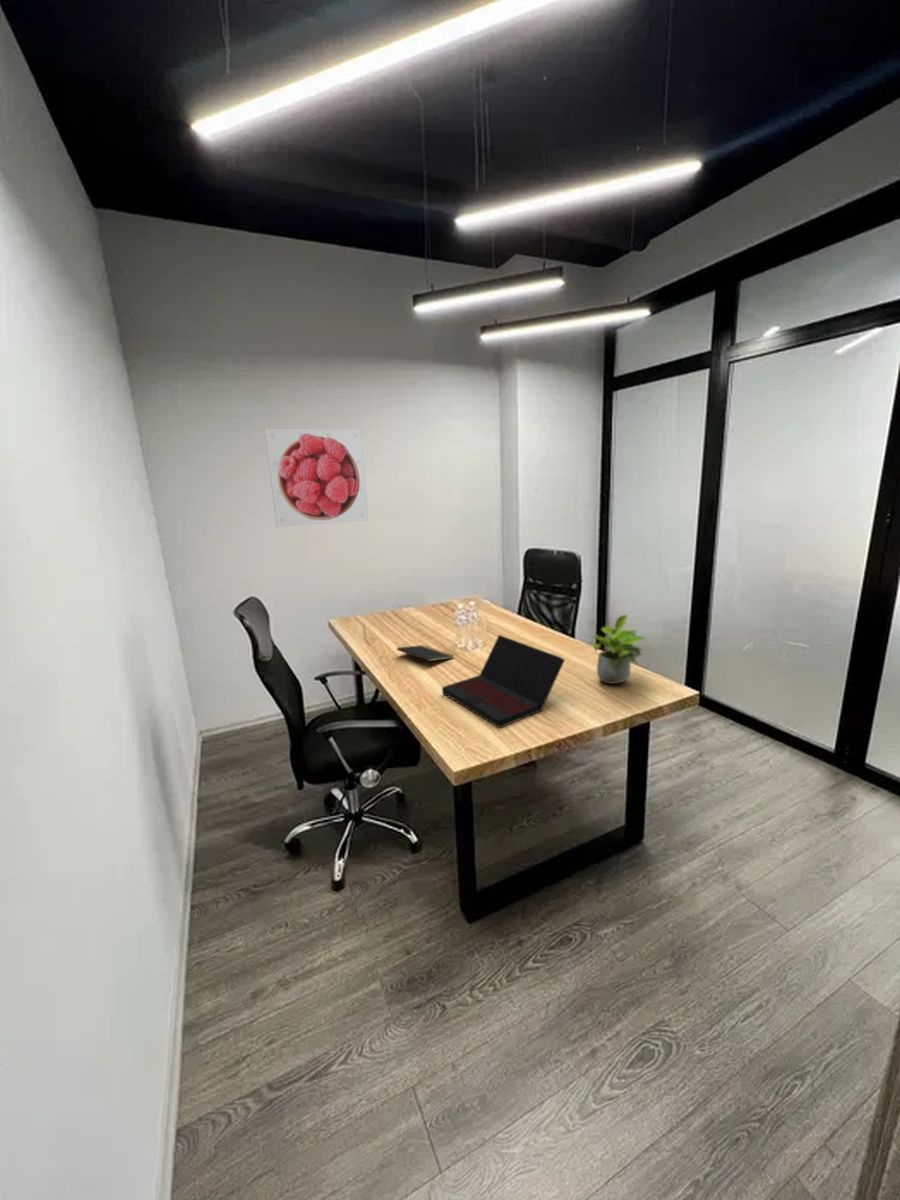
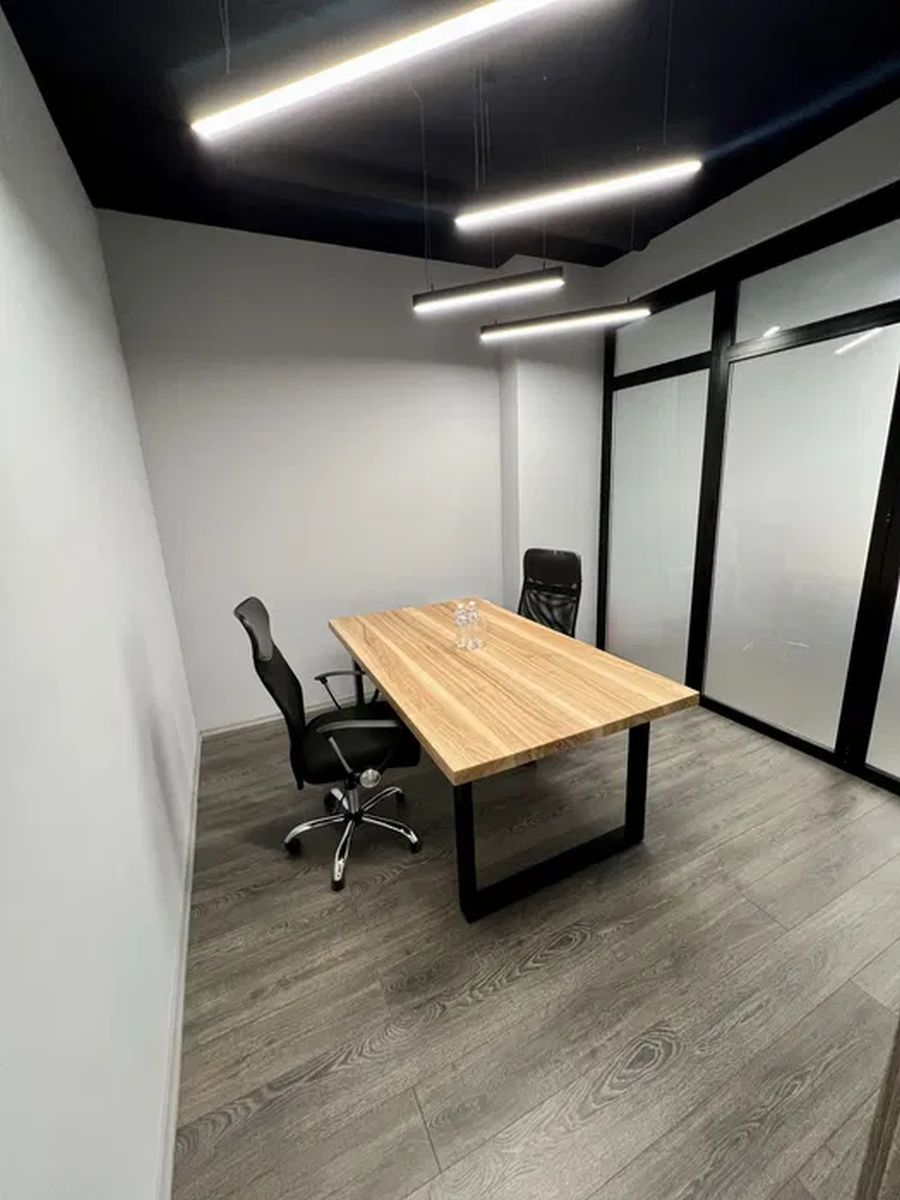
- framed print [263,427,369,528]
- laptop [441,634,566,729]
- potted plant [592,614,648,685]
- notepad [396,644,455,669]
